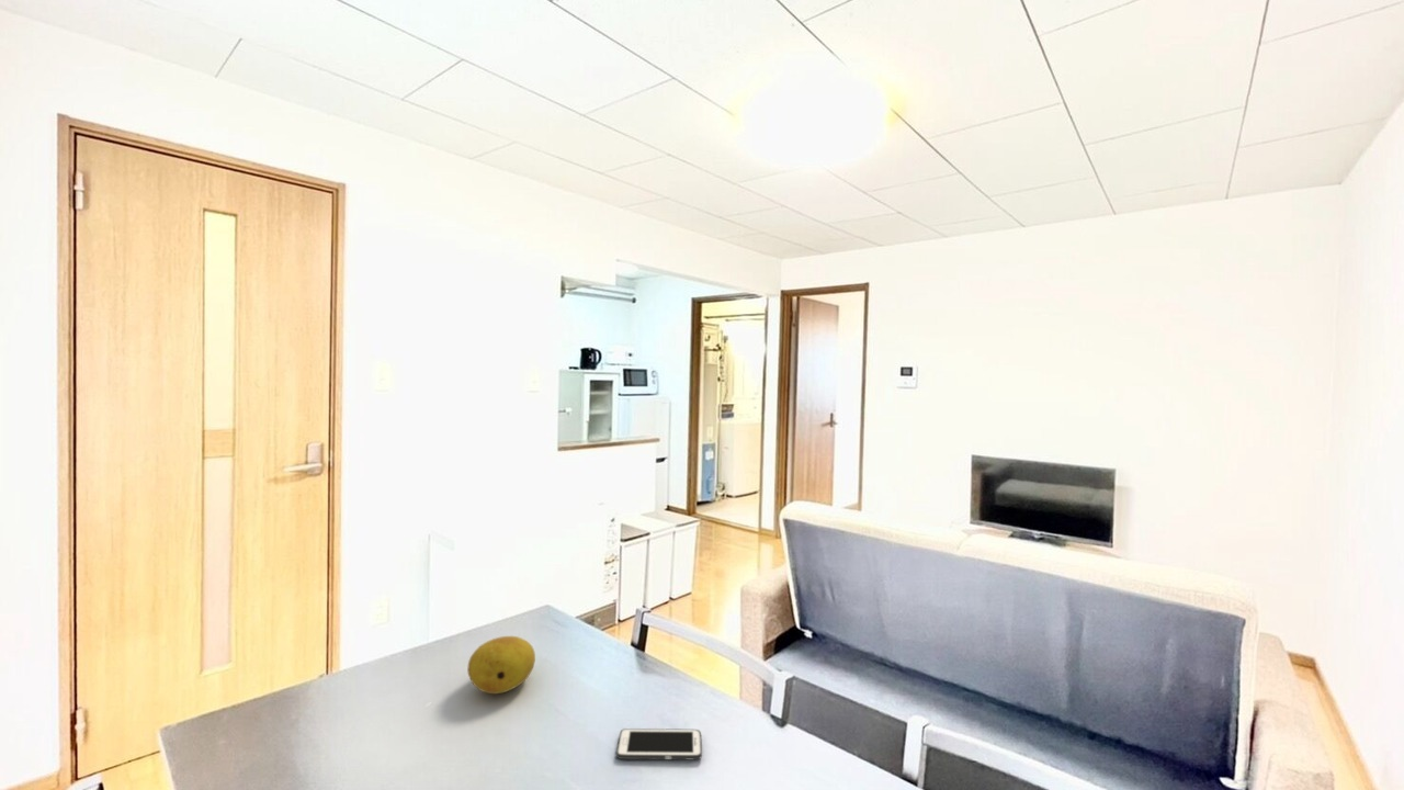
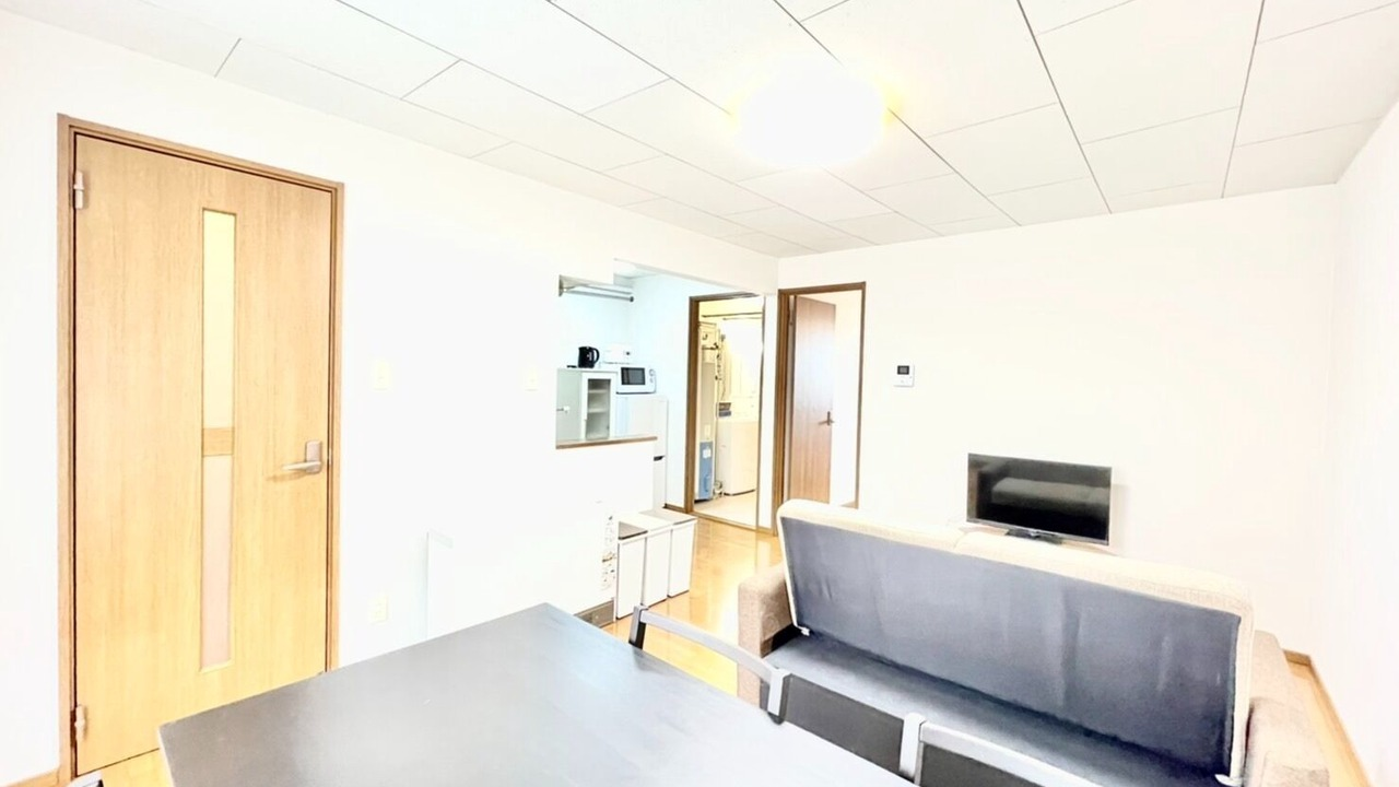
- fruit [466,635,536,695]
- cell phone [615,727,703,760]
